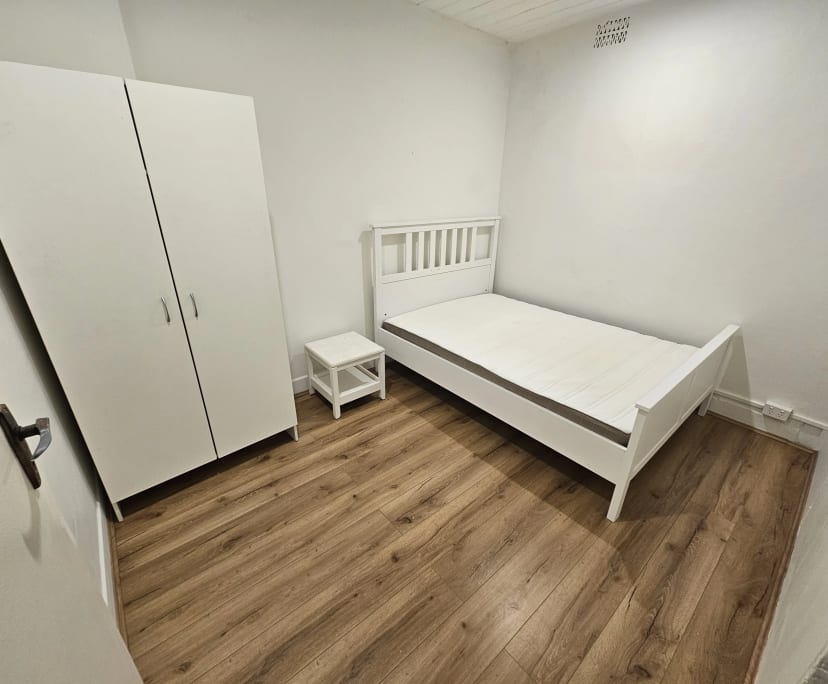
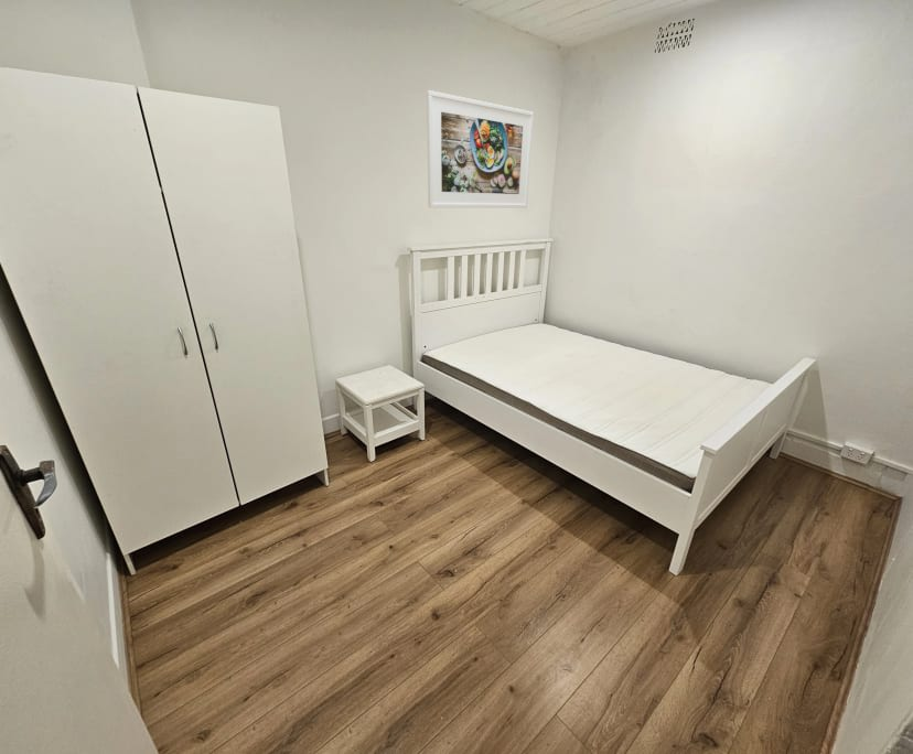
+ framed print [426,89,535,209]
